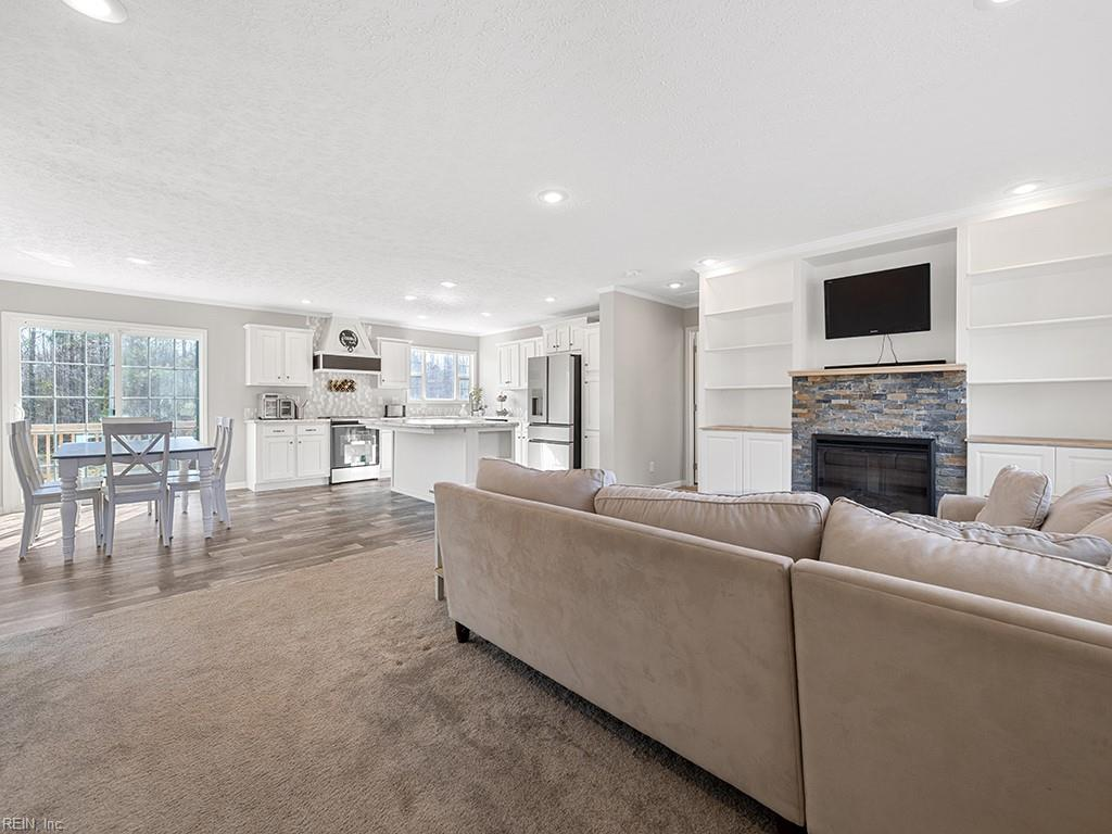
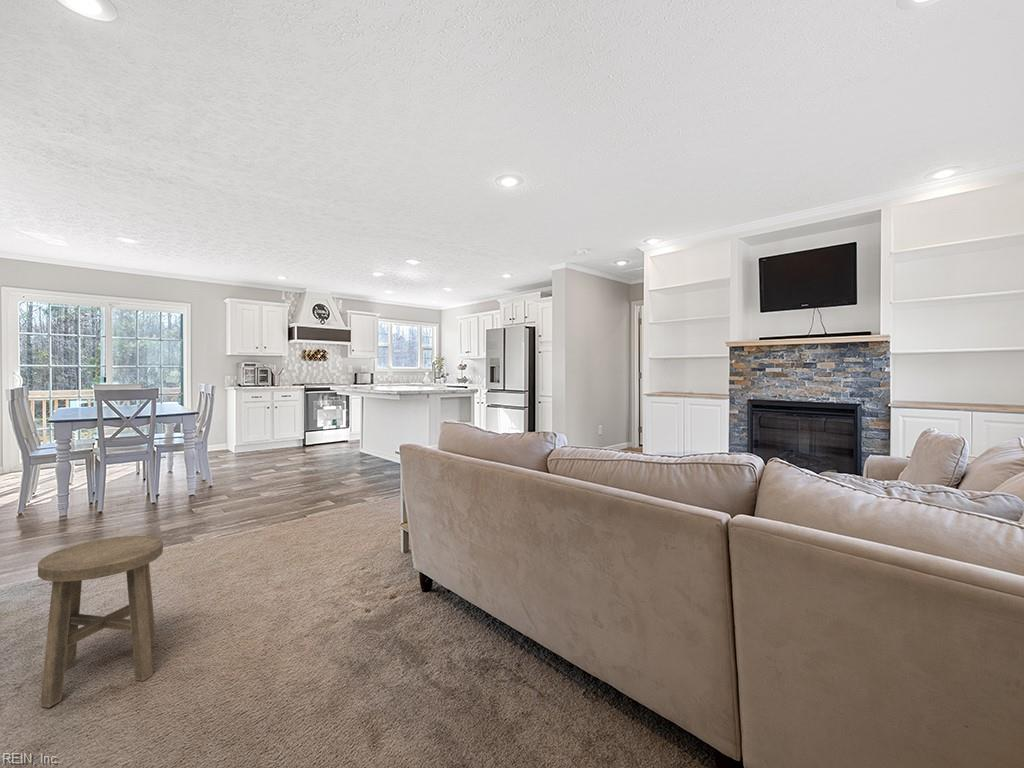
+ stool [37,535,164,709]
